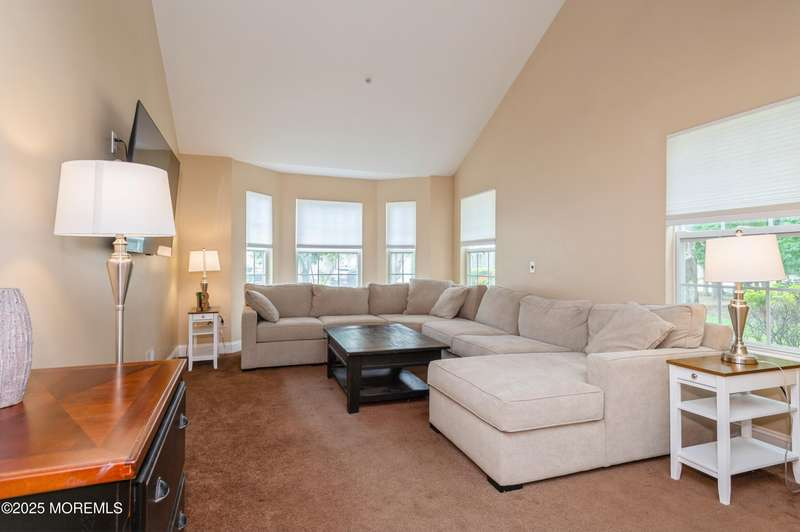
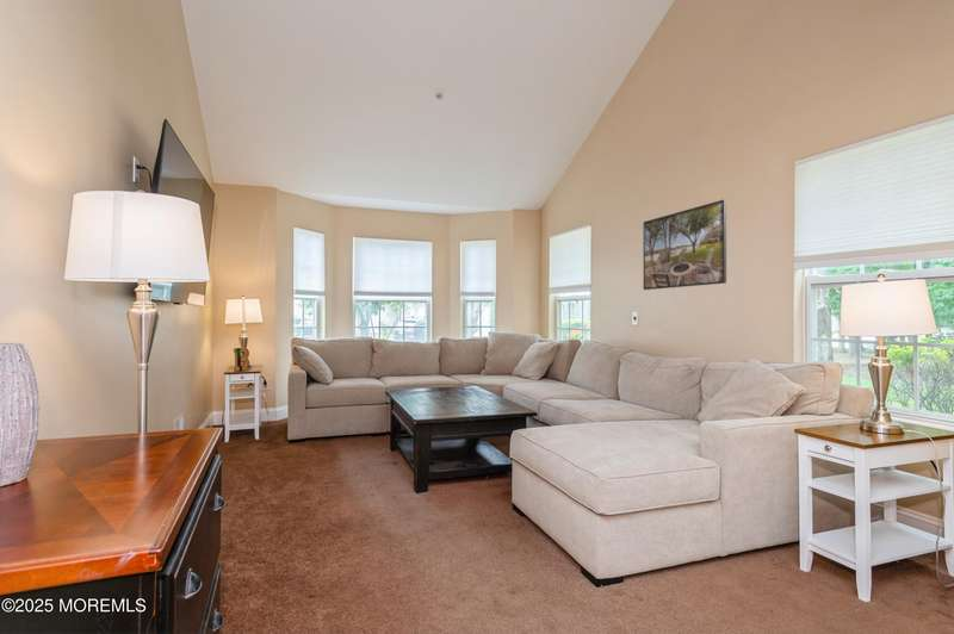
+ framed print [643,198,727,291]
